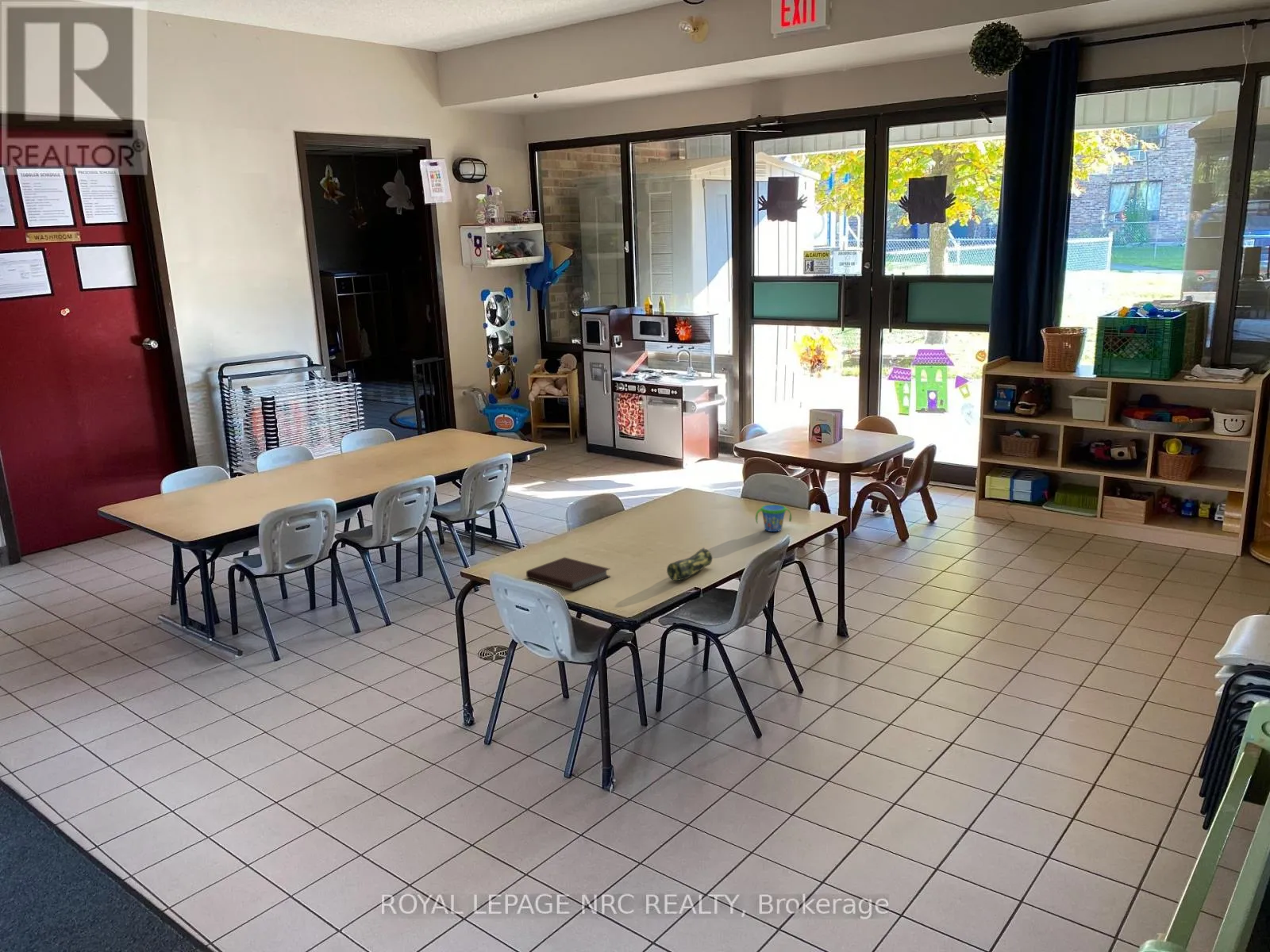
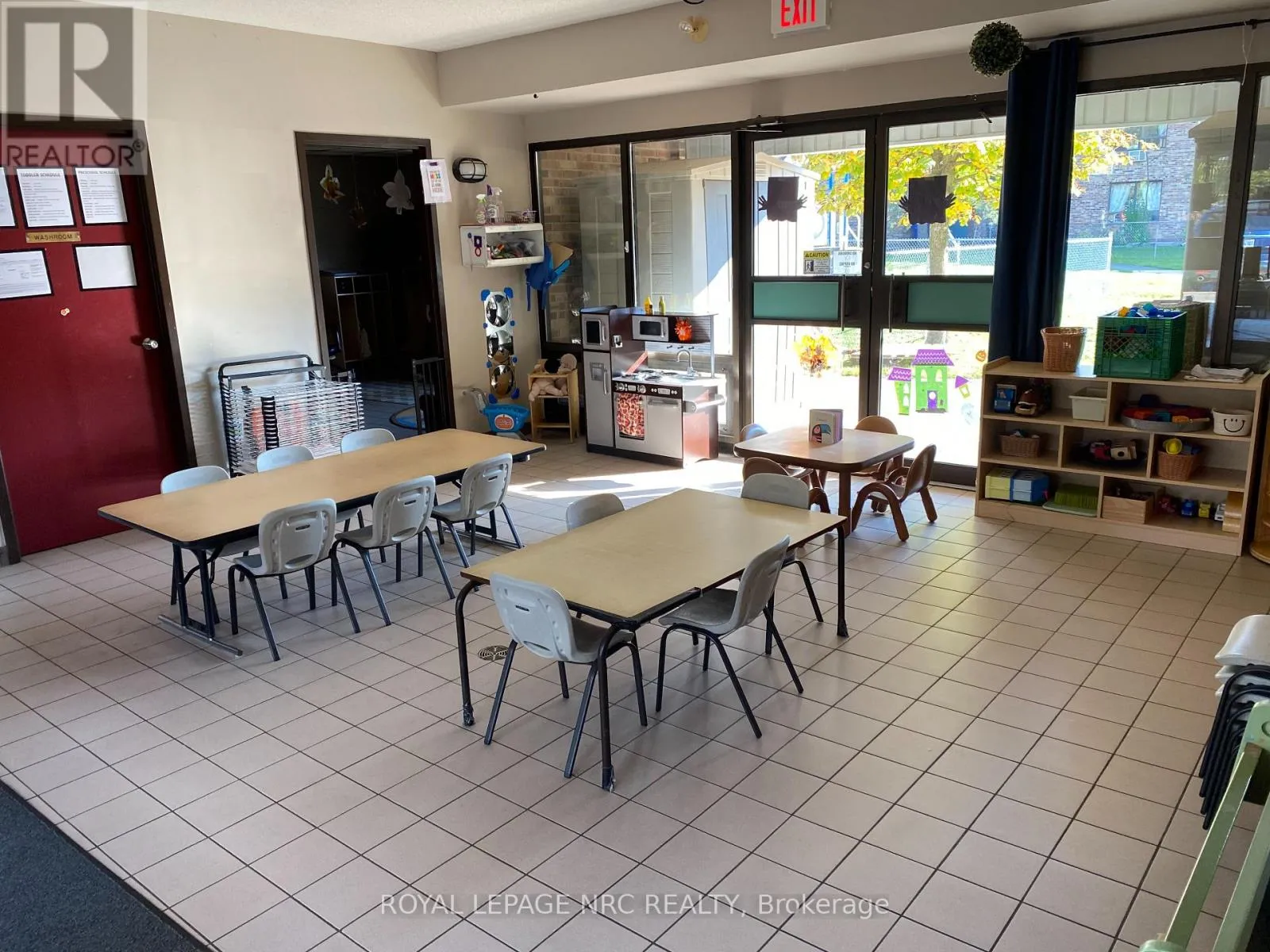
- pencil case [666,547,713,582]
- notebook [525,556,612,591]
- snack cup [755,504,792,532]
